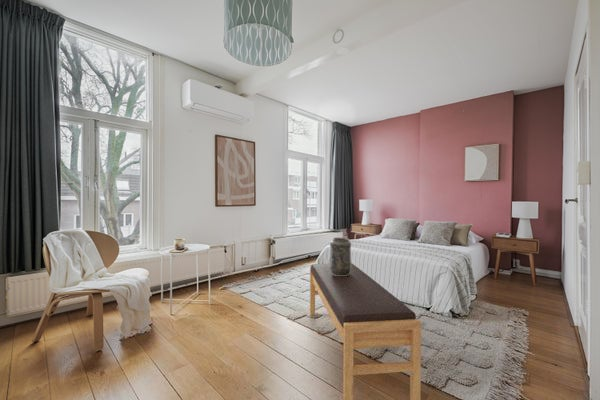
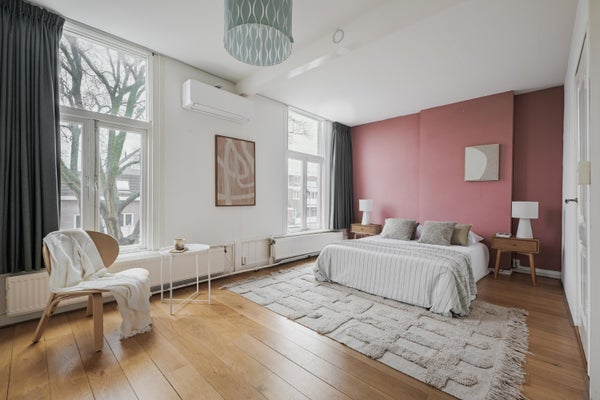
- bench [309,262,422,400]
- decorative vase [329,237,352,276]
